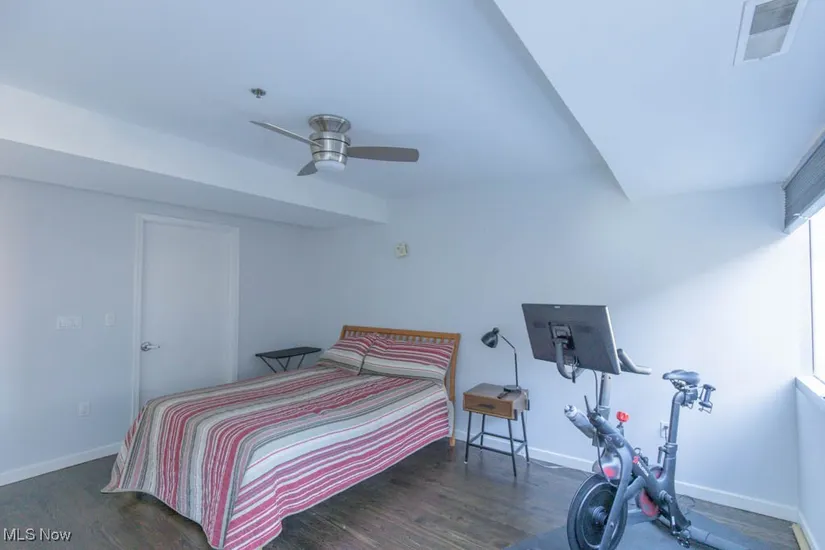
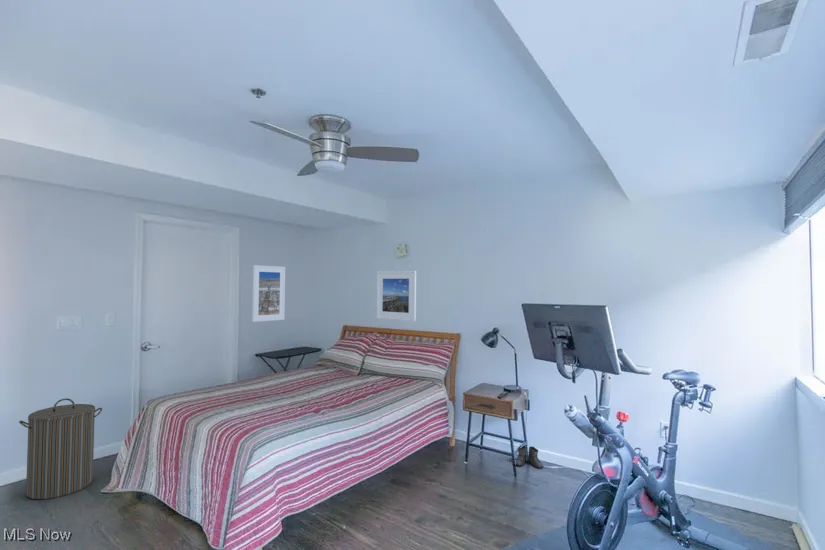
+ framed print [251,264,286,323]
+ laundry hamper [18,397,103,501]
+ boots [515,444,544,470]
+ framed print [375,270,417,322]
